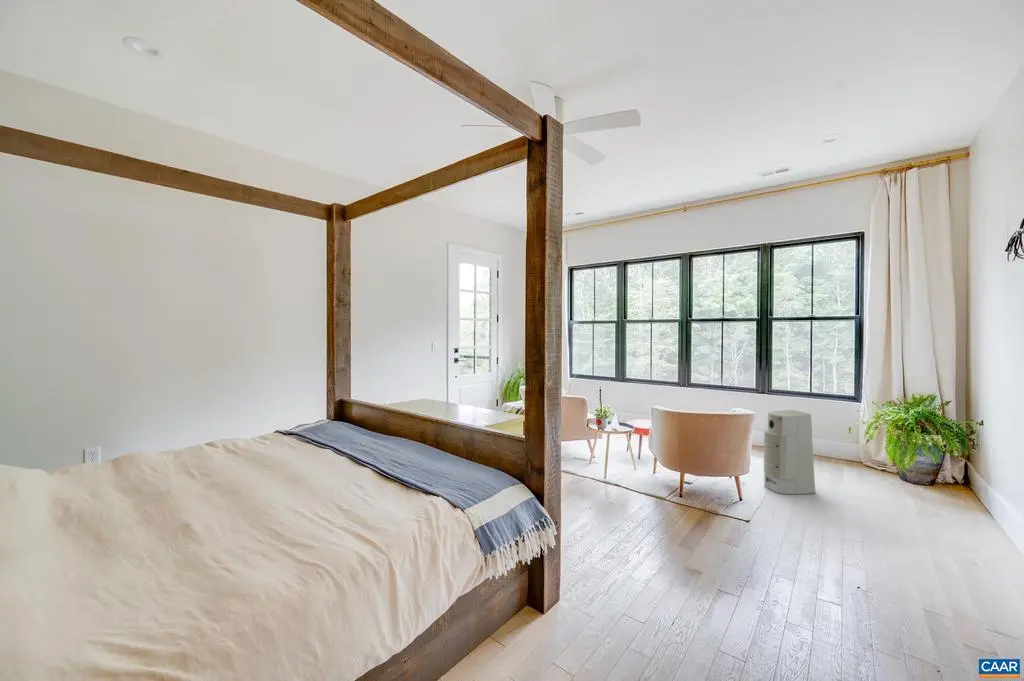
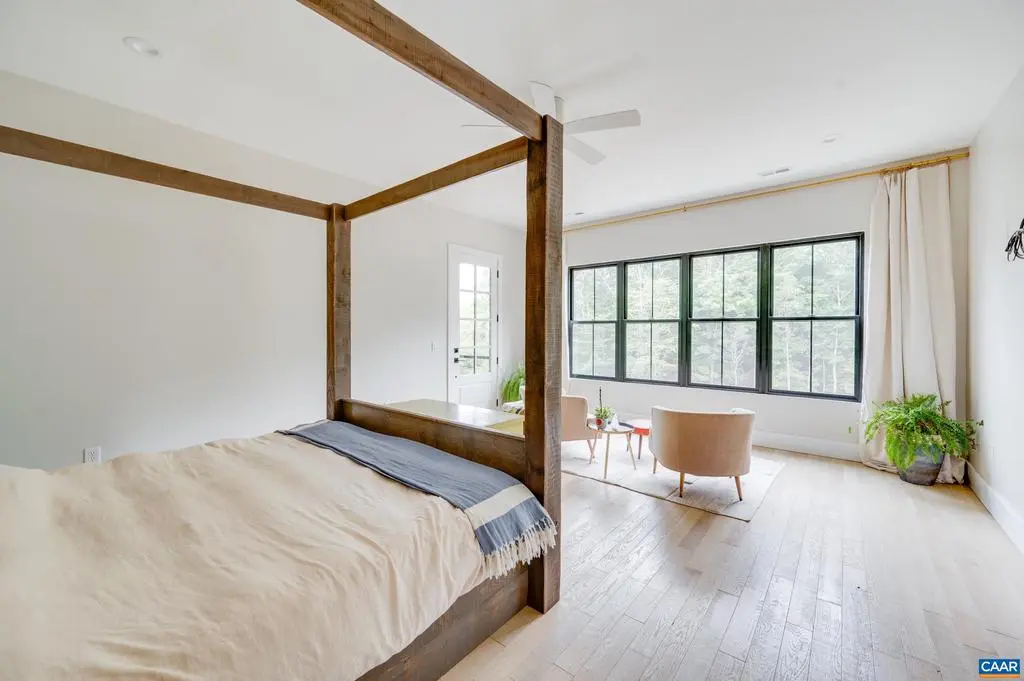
- air purifier [763,409,817,495]
